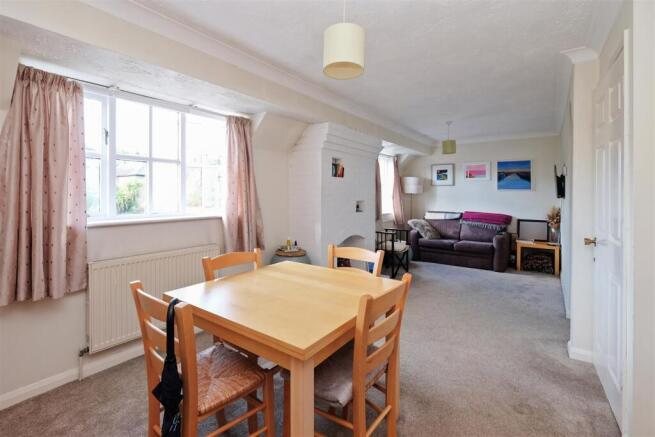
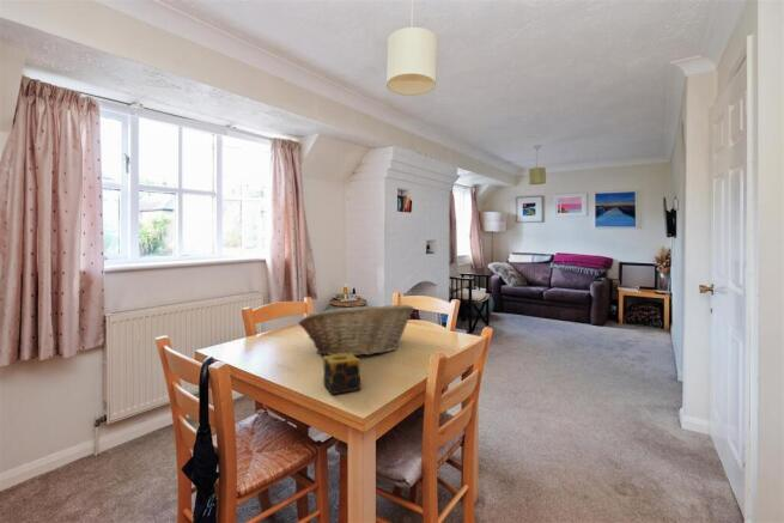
+ fruit basket [298,303,415,357]
+ candle [322,353,361,395]
